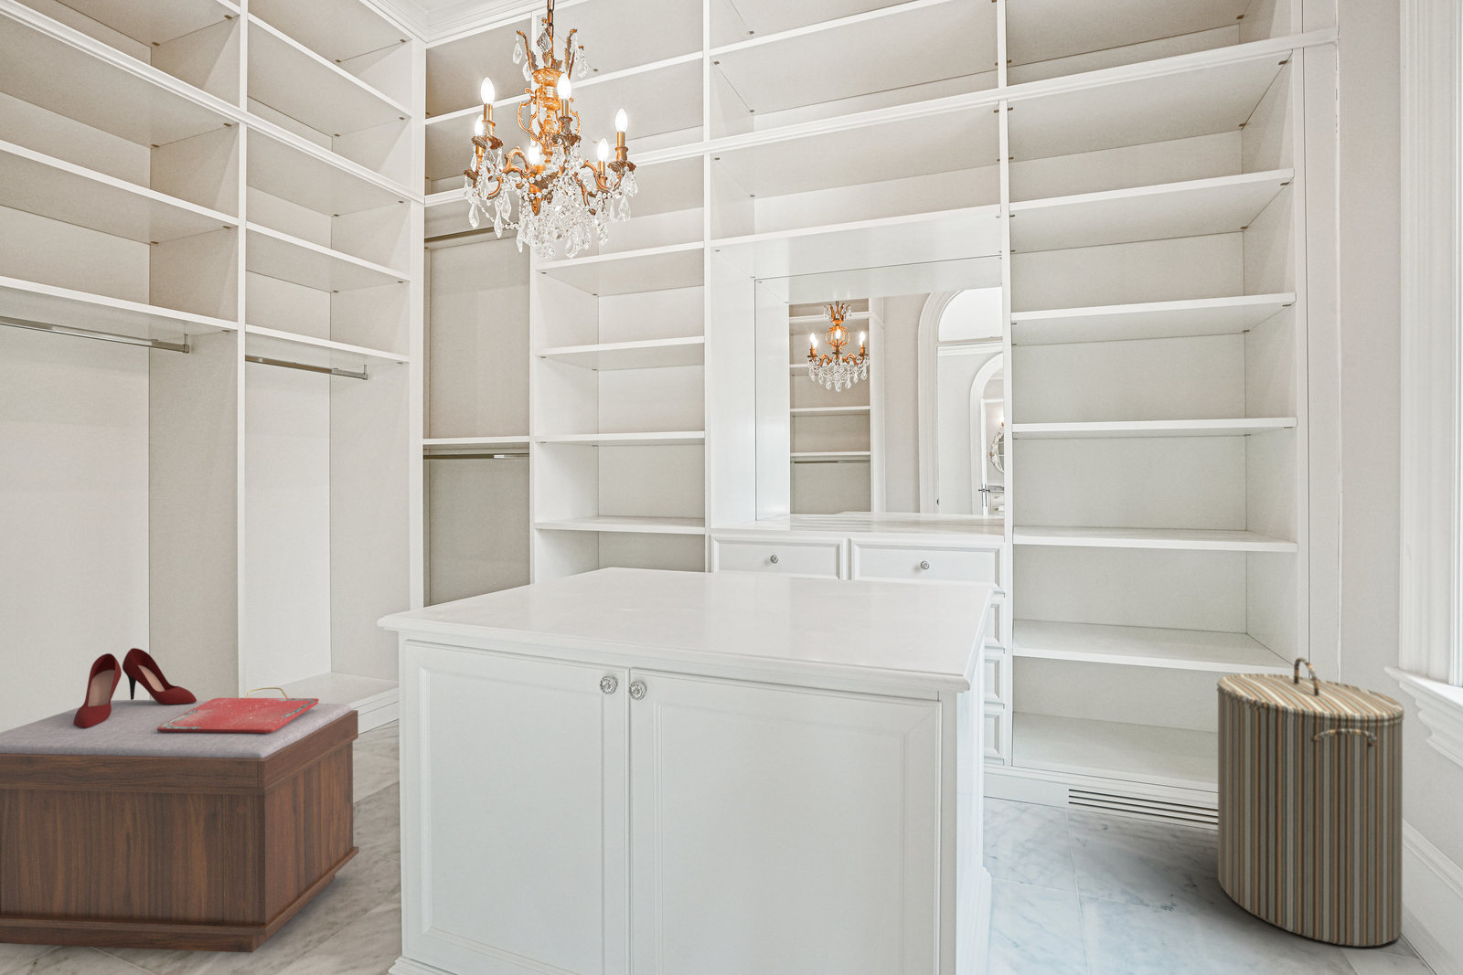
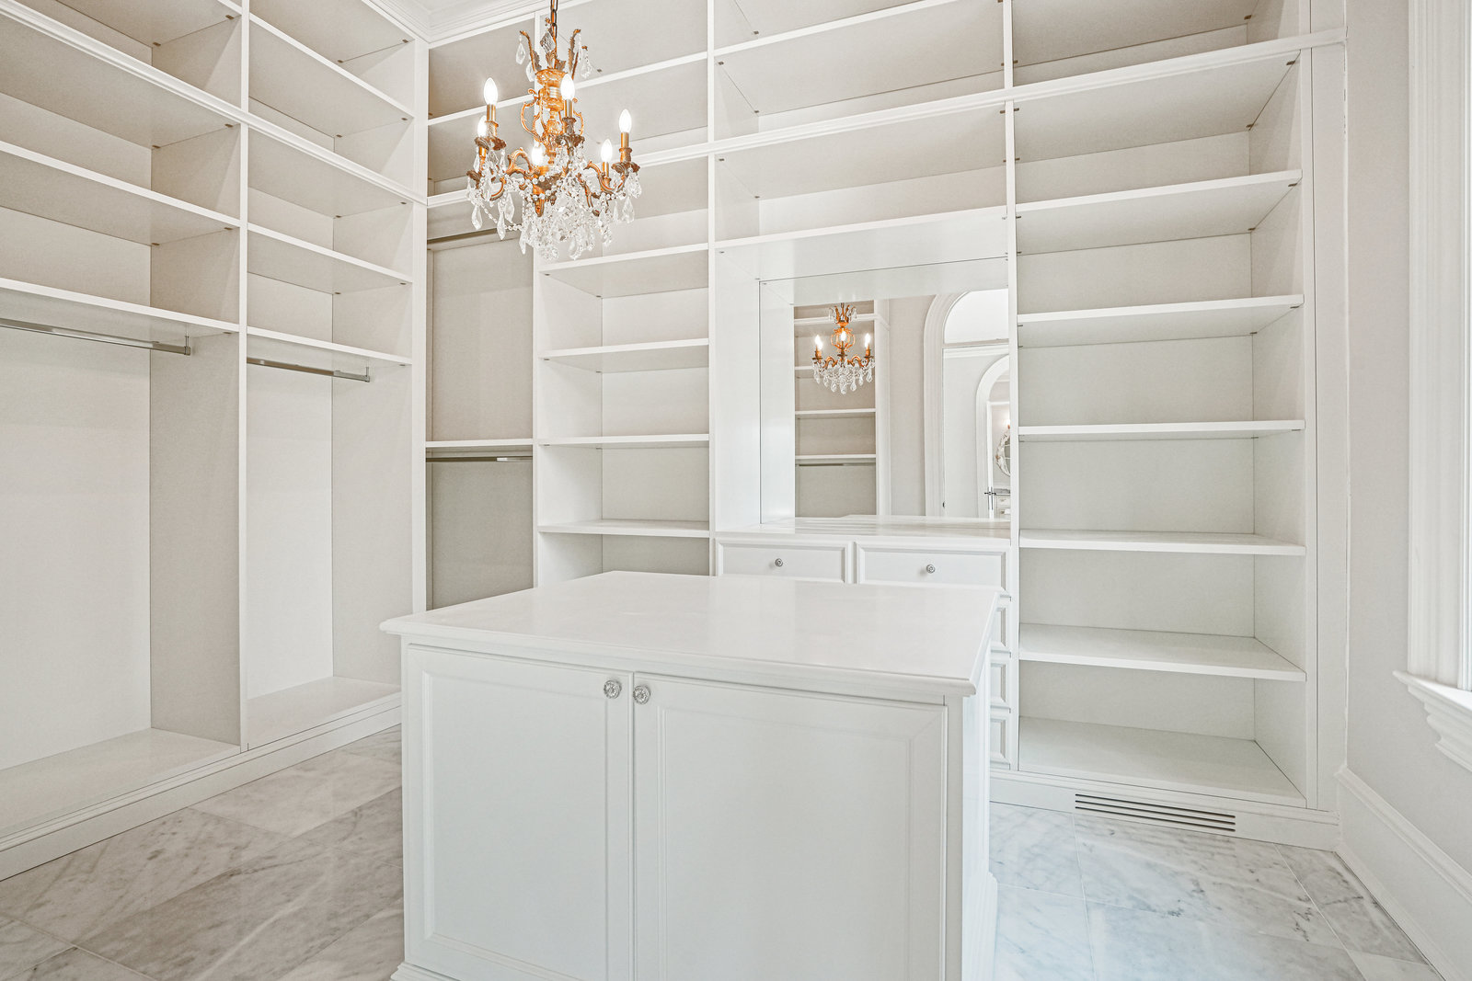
- high heel shoe [73,647,197,728]
- bench [0,699,360,954]
- home sign [157,687,320,732]
- laundry hamper [1216,656,1405,948]
